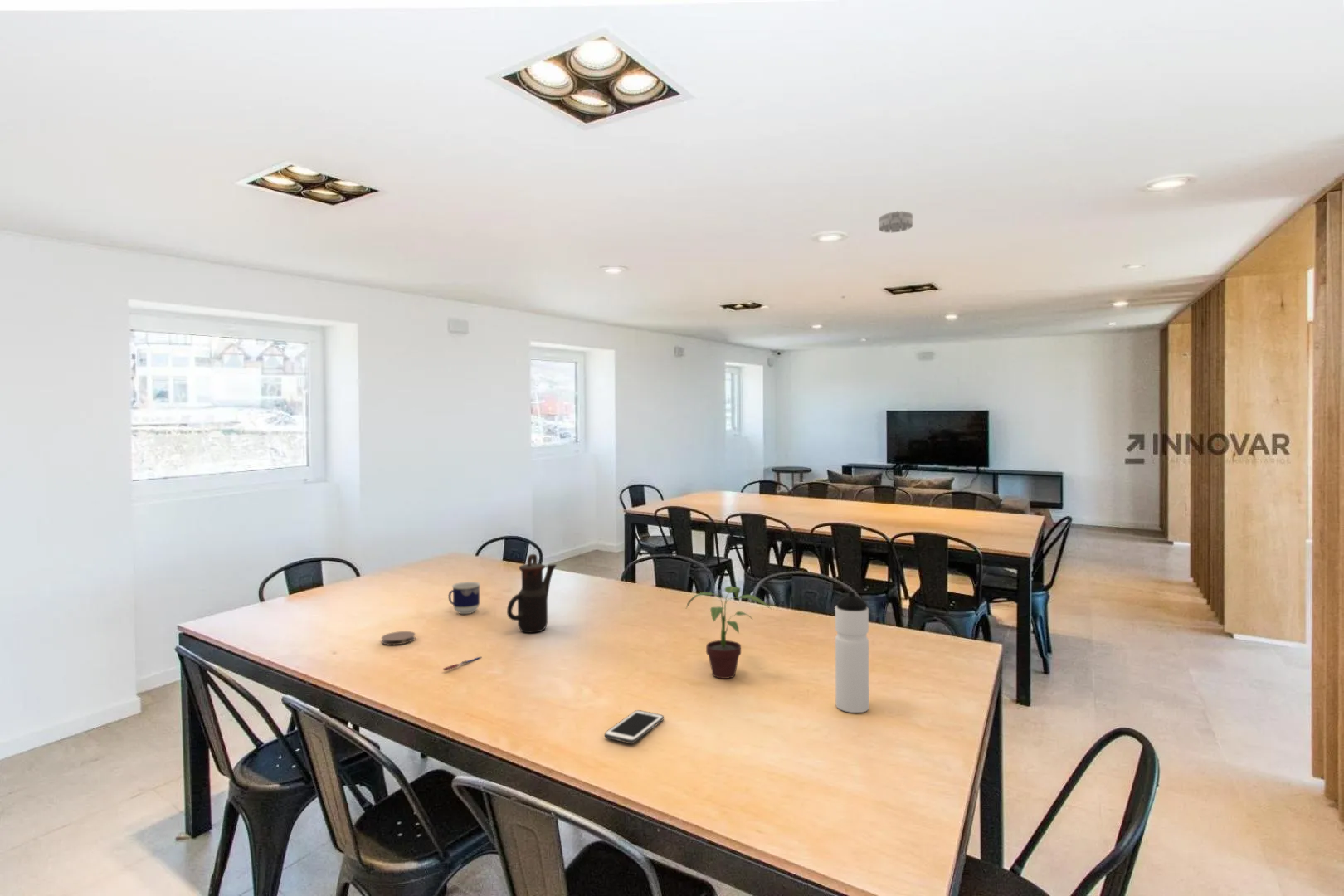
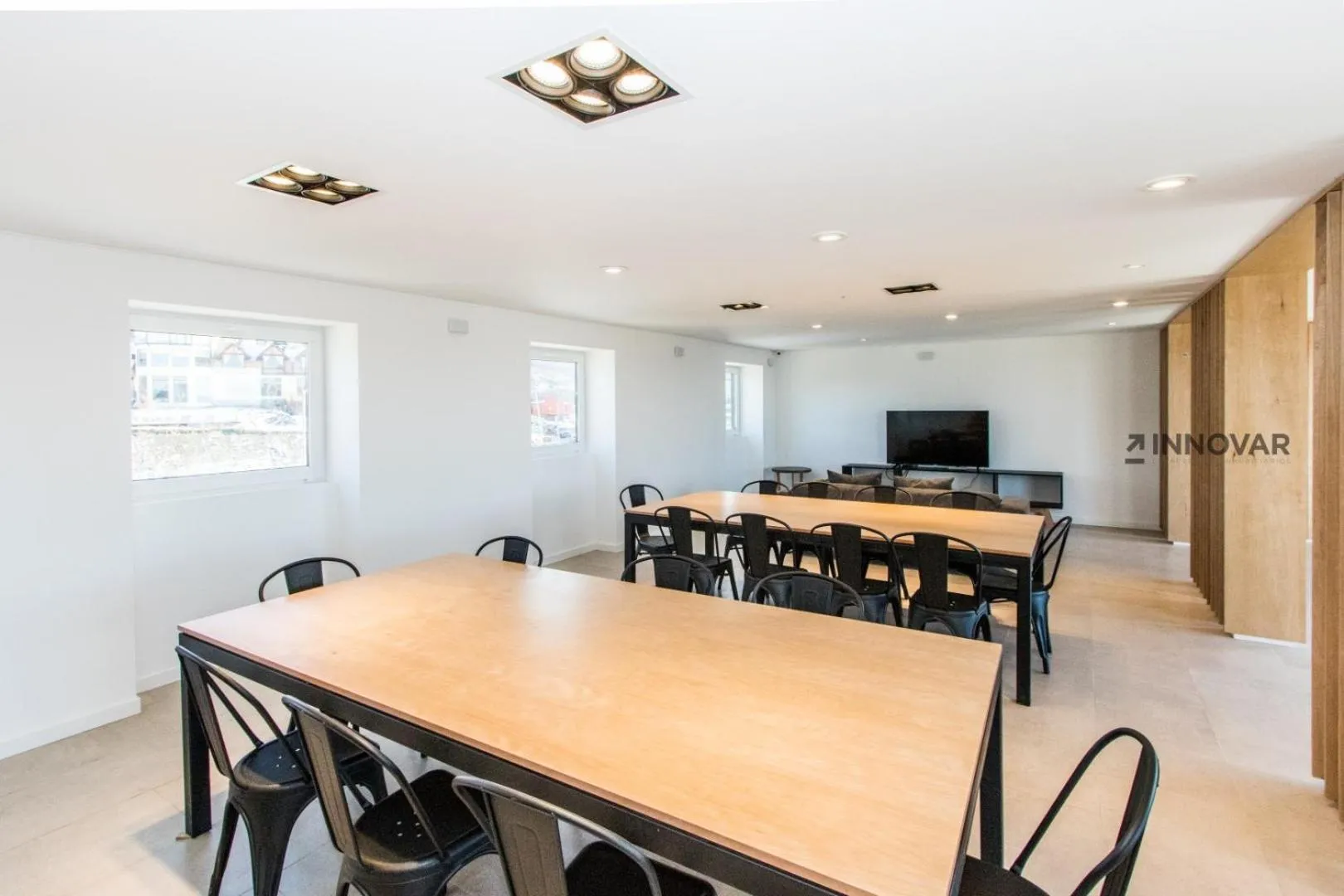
- coaster [381,631,416,645]
- teapot [506,553,558,634]
- cell phone [604,709,665,744]
- water bottle [834,591,870,713]
- smoke detector [878,211,913,234]
- pen [442,655,483,671]
- cup [447,581,481,615]
- potted plant [685,585,772,679]
